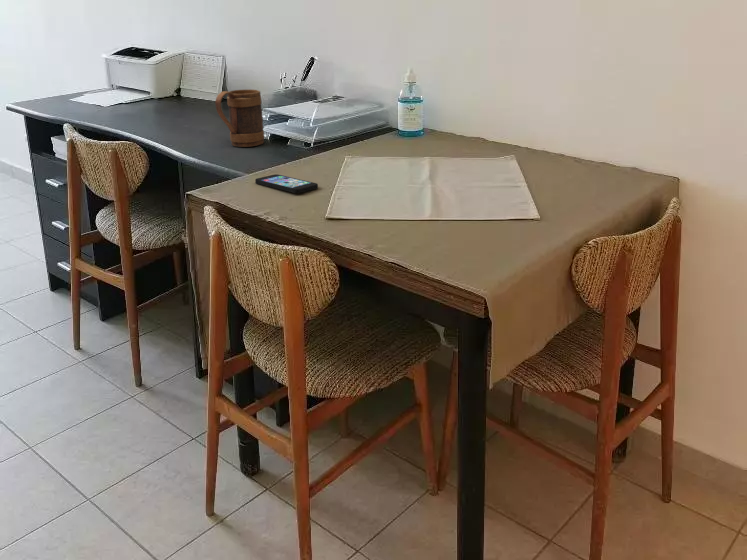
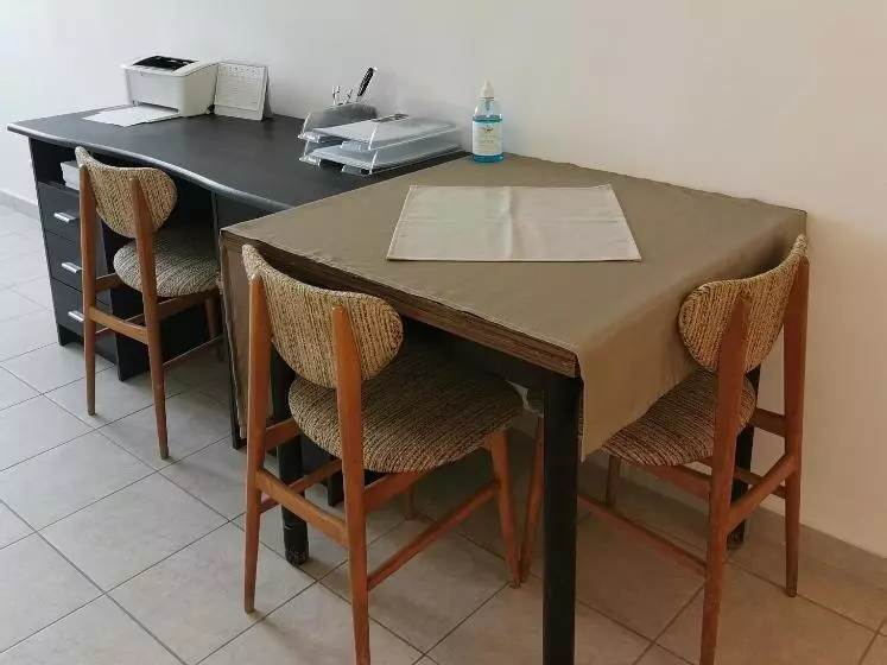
- smartphone [254,173,319,194]
- mug [214,88,265,148]
